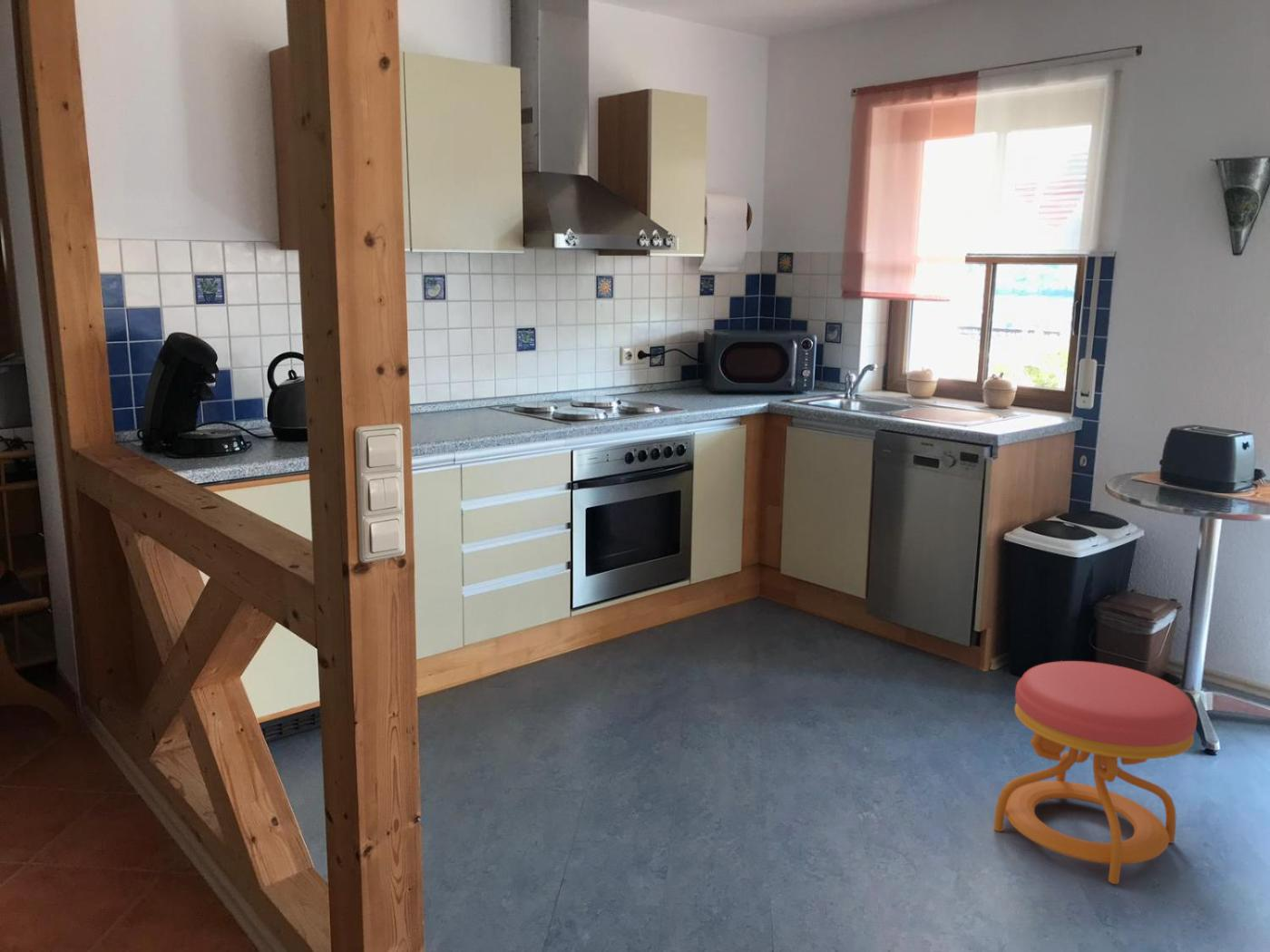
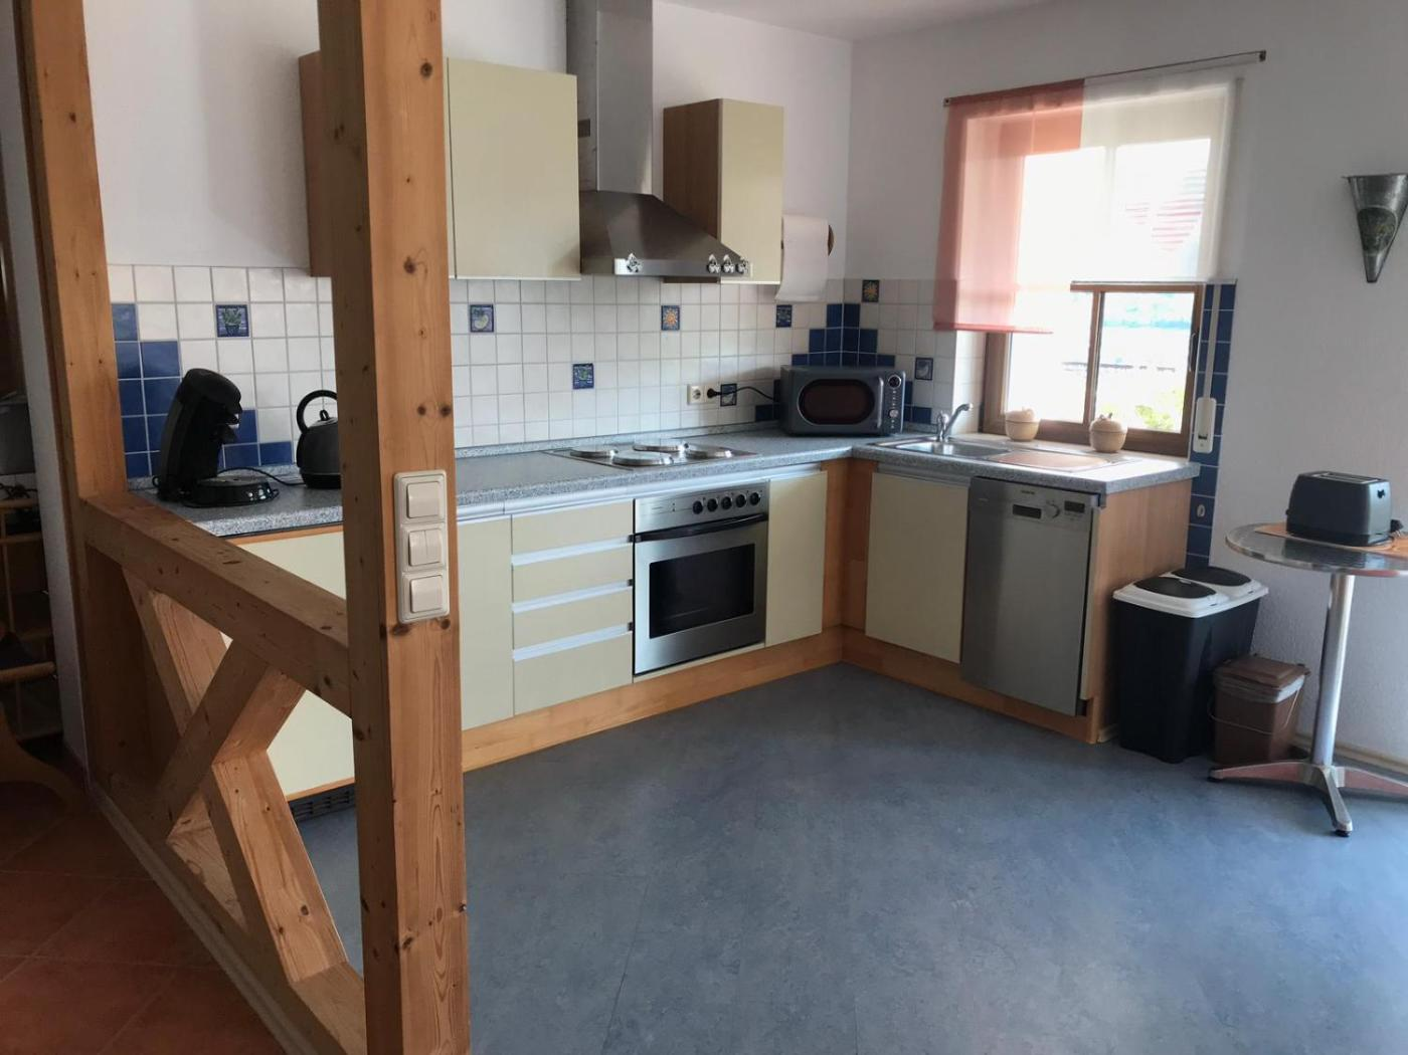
- stool [993,660,1198,885]
